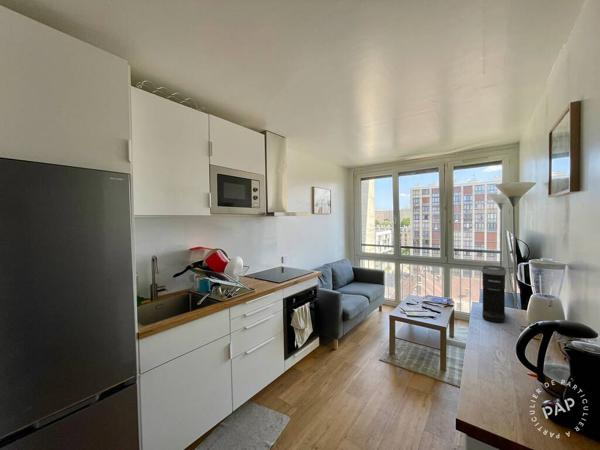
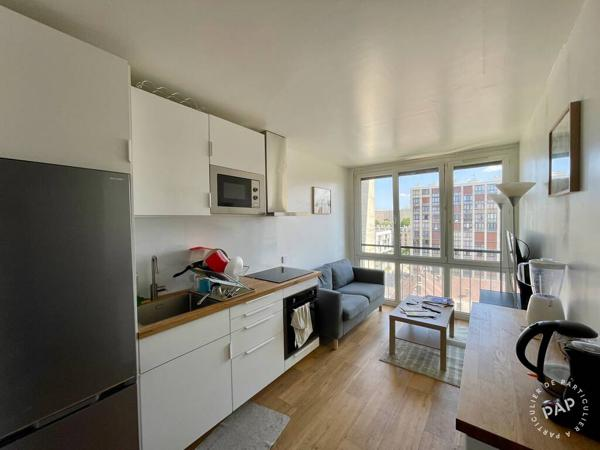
- coffee maker [481,264,507,324]
